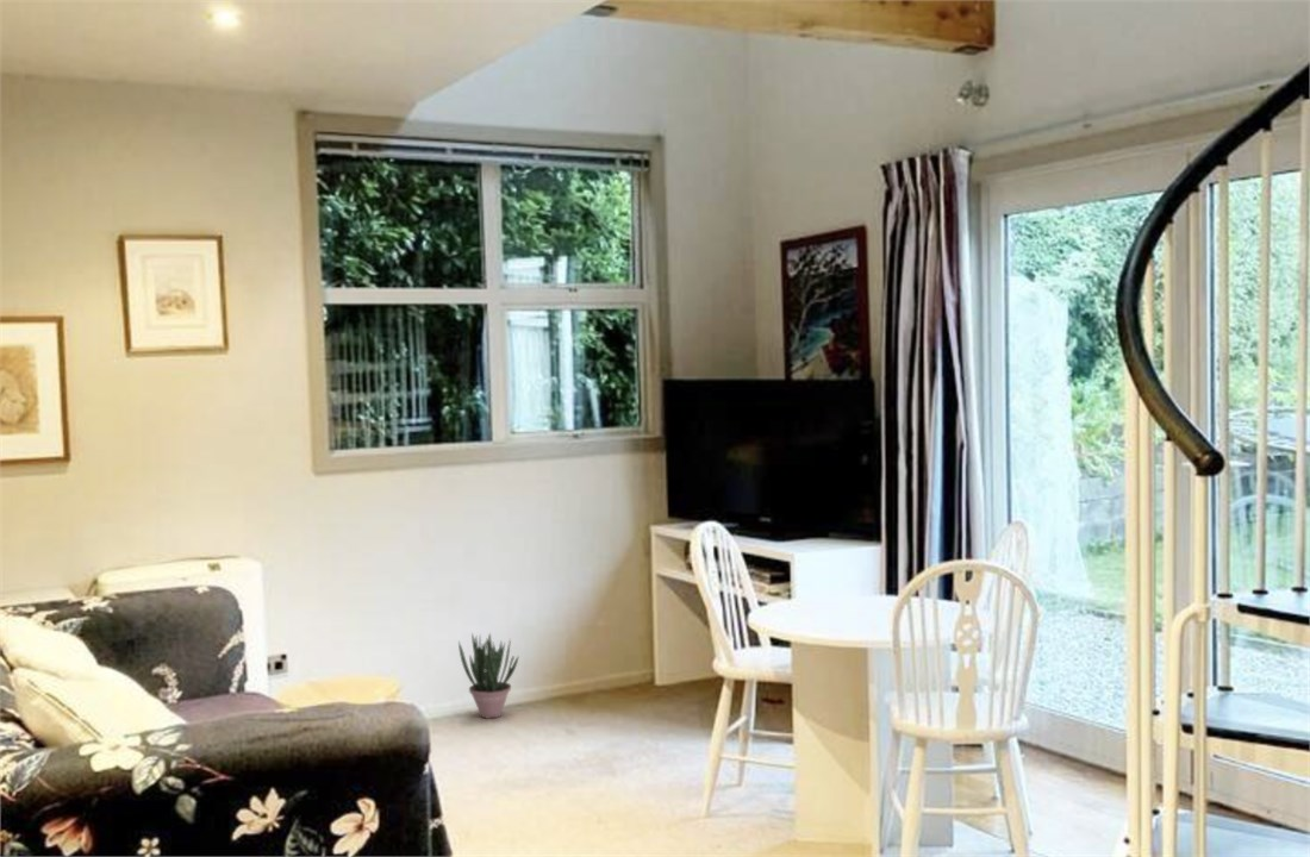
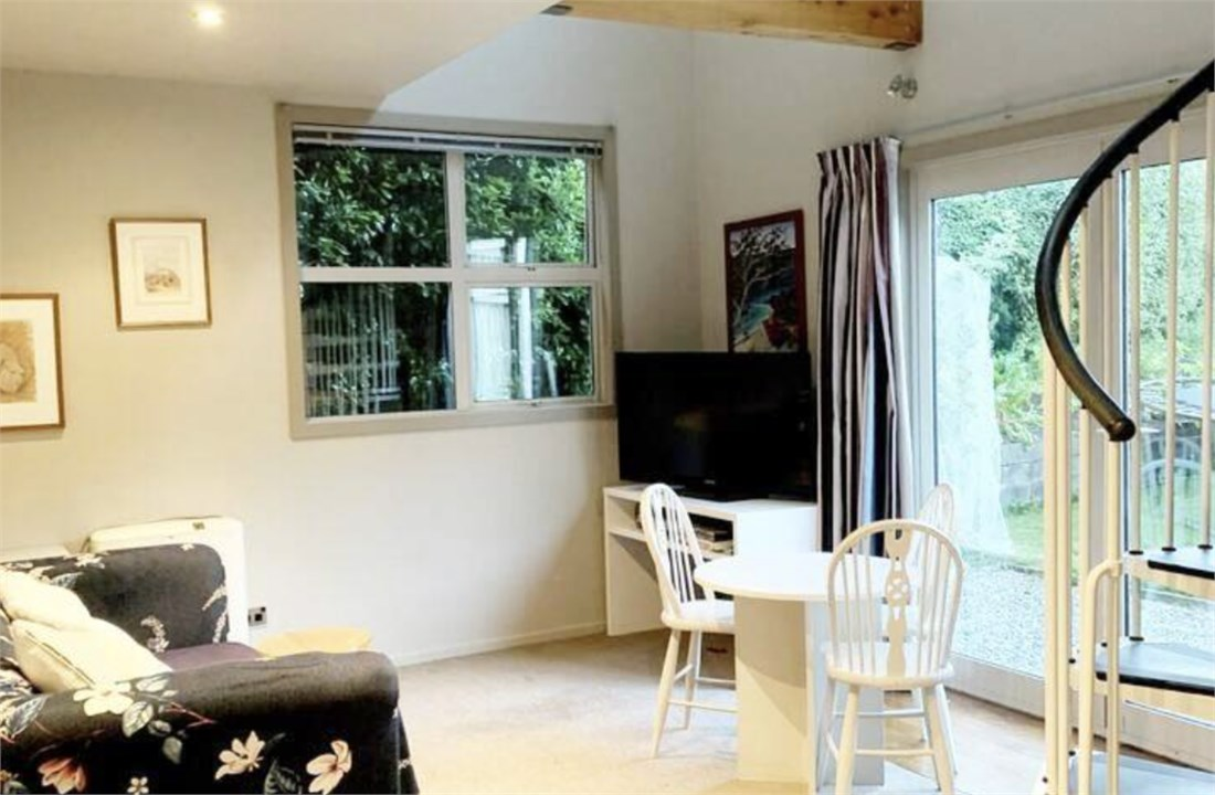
- potted plant [457,632,520,720]
